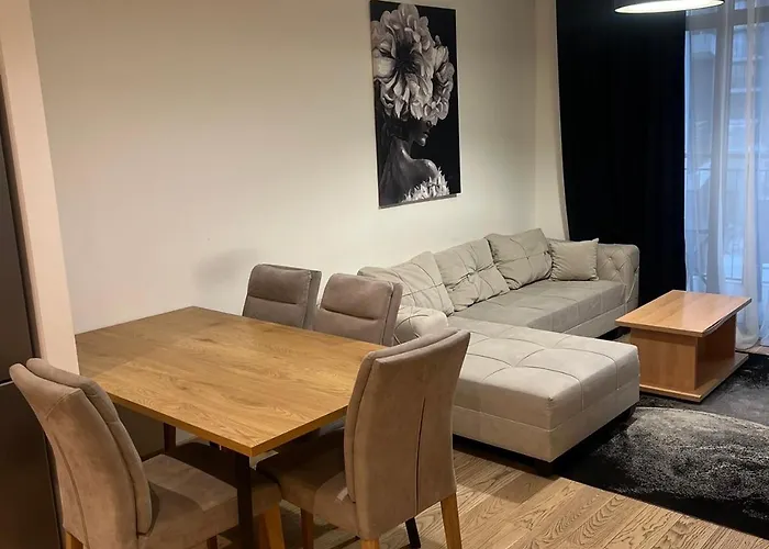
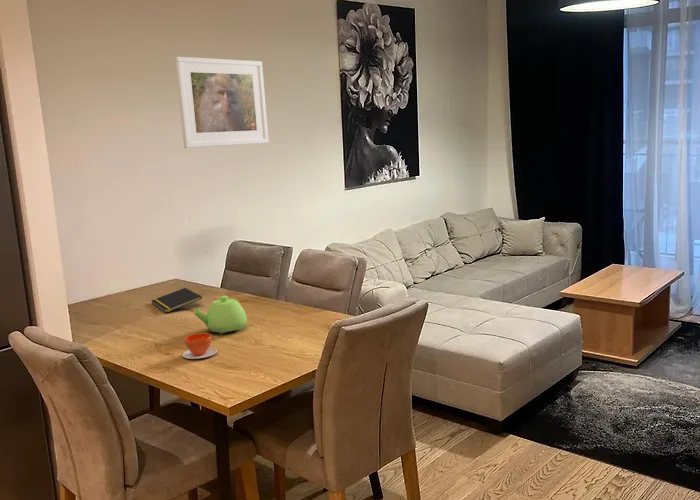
+ teacup [181,332,218,360]
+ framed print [174,56,269,149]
+ notepad [150,287,203,314]
+ teapot [193,295,248,335]
